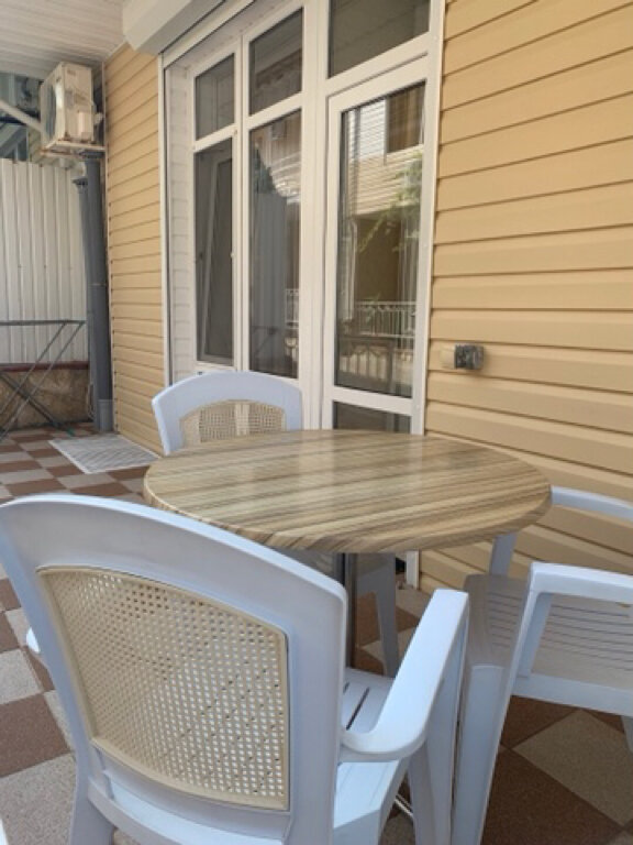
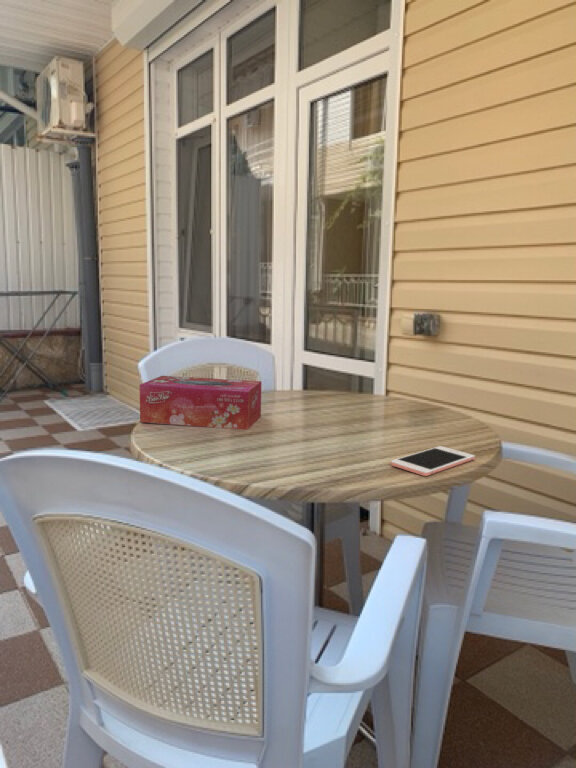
+ tissue box [138,375,262,431]
+ cell phone [390,445,476,477]
